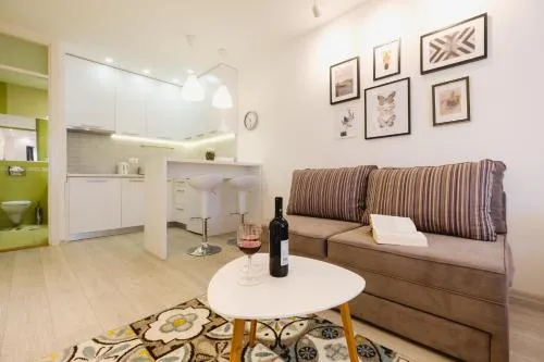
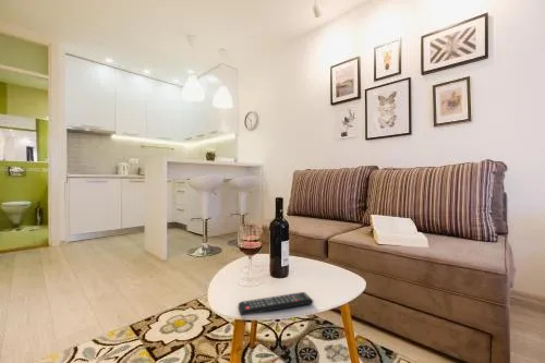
+ remote control [238,291,314,316]
